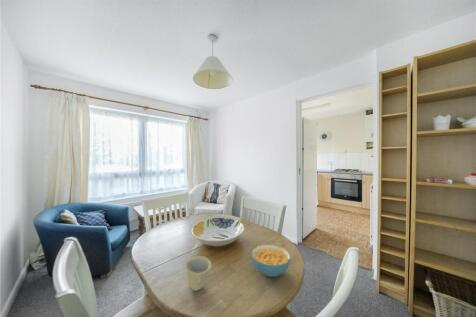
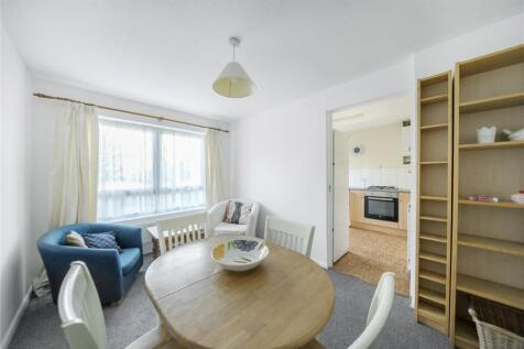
- cereal bowl [251,244,292,278]
- cup [184,255,212,292]
